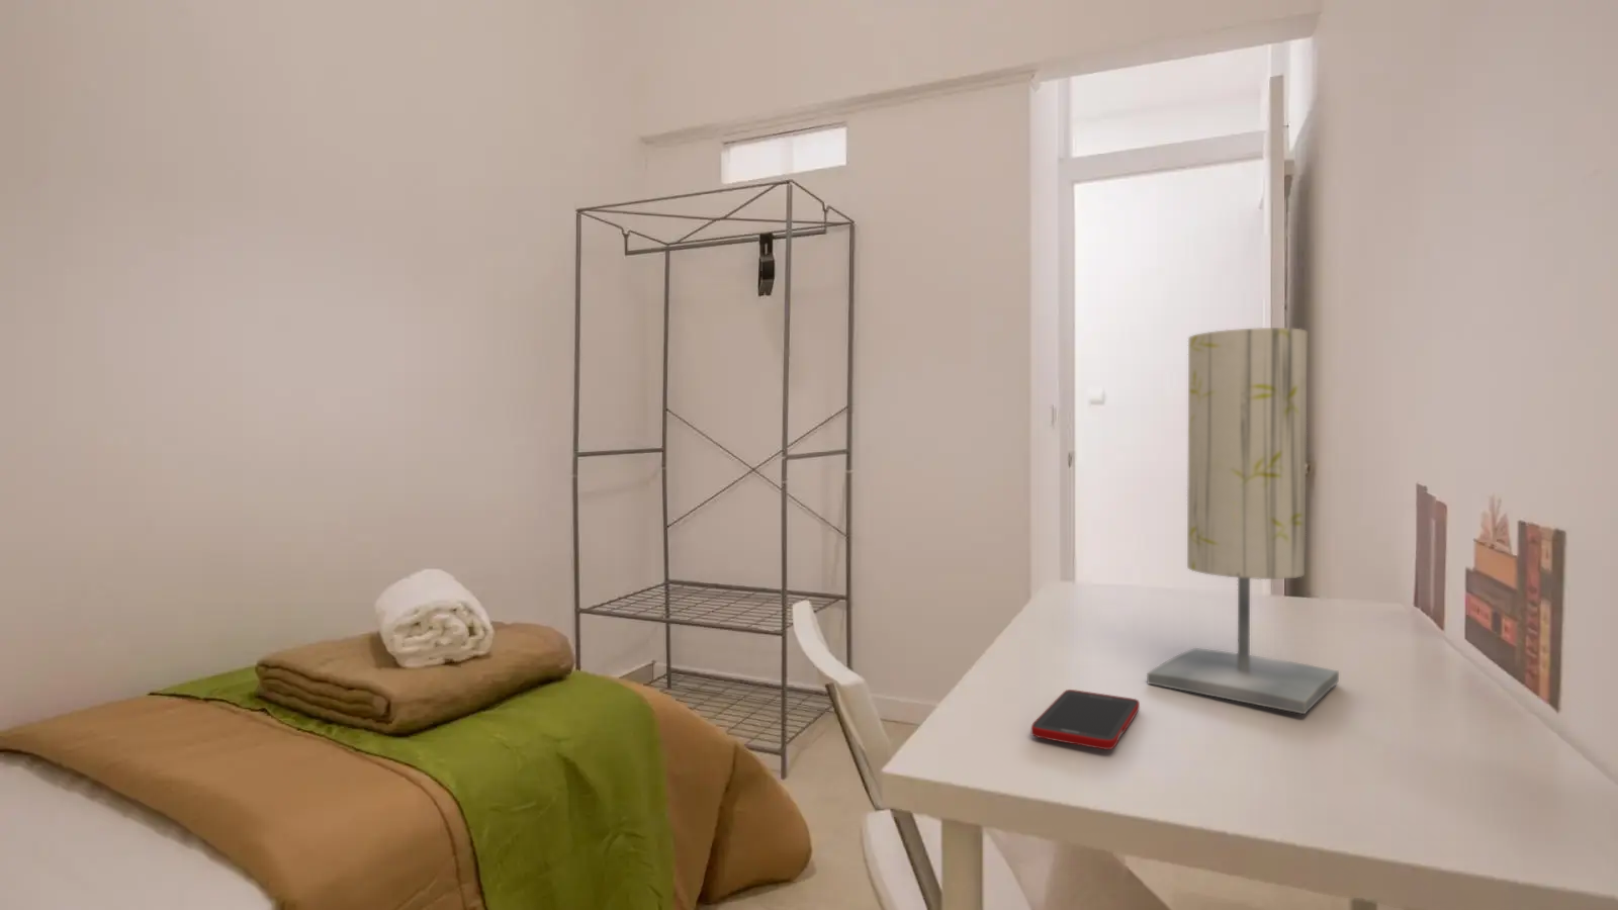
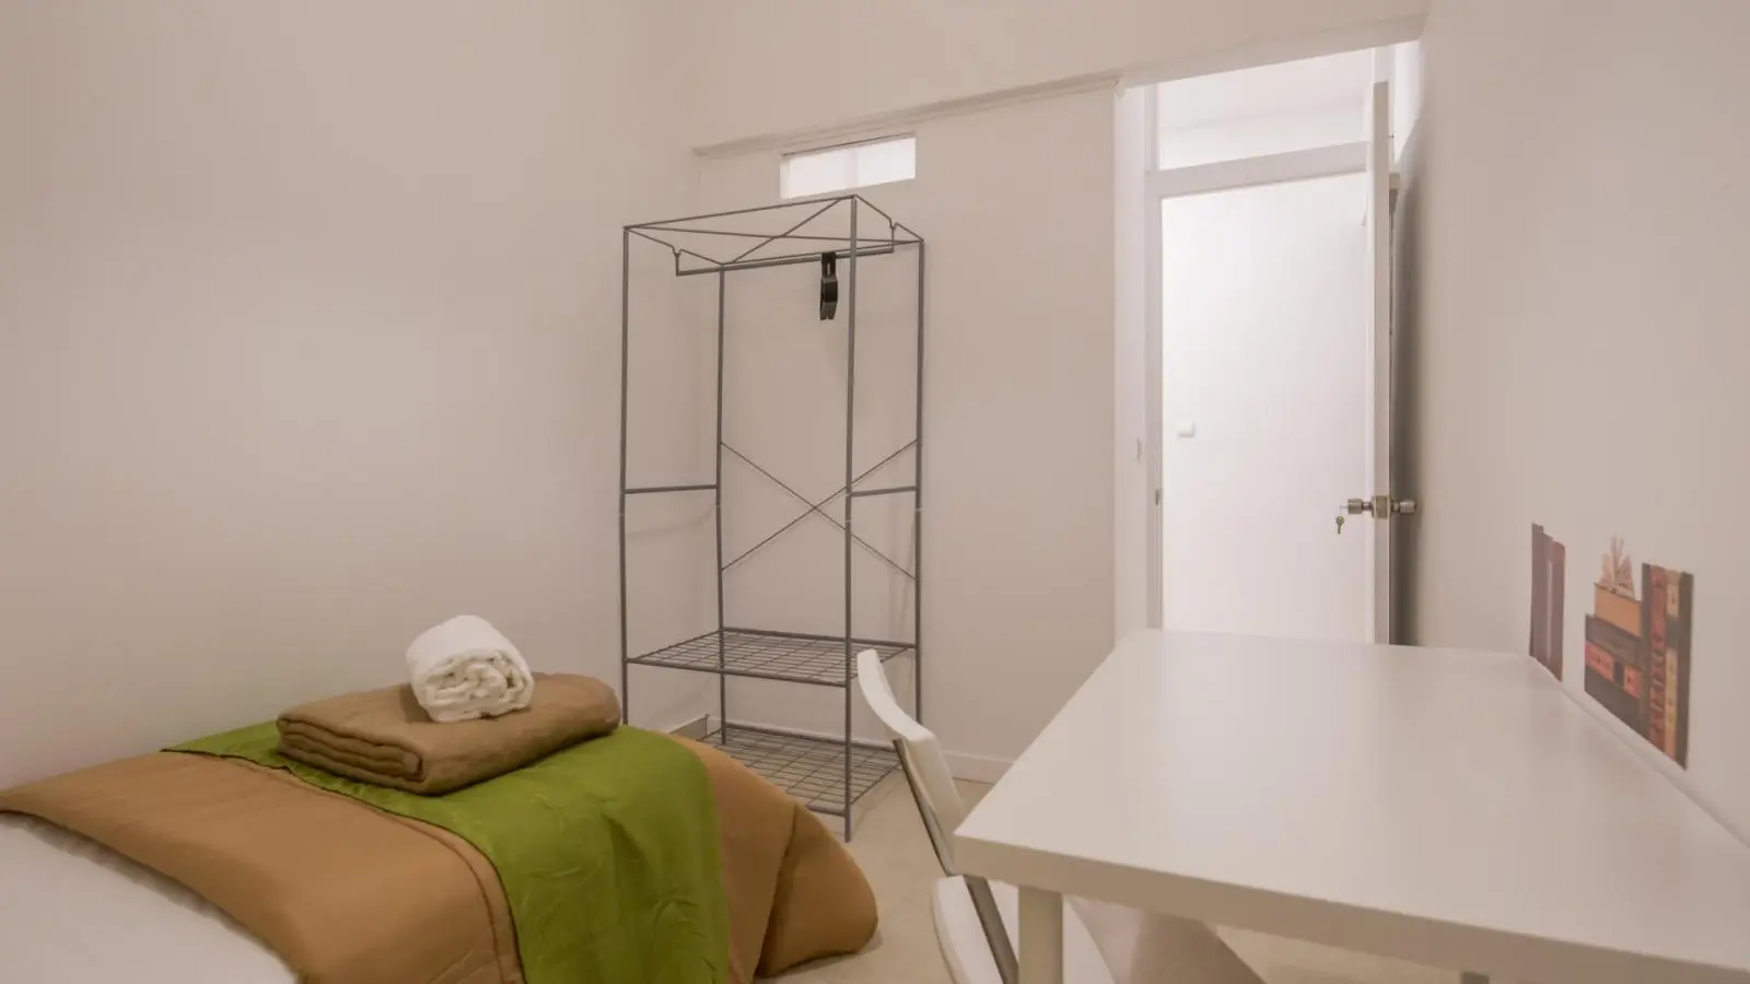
- table lamp [1146,327,1340,714]
- cell phone [1030,689,1140,750]
